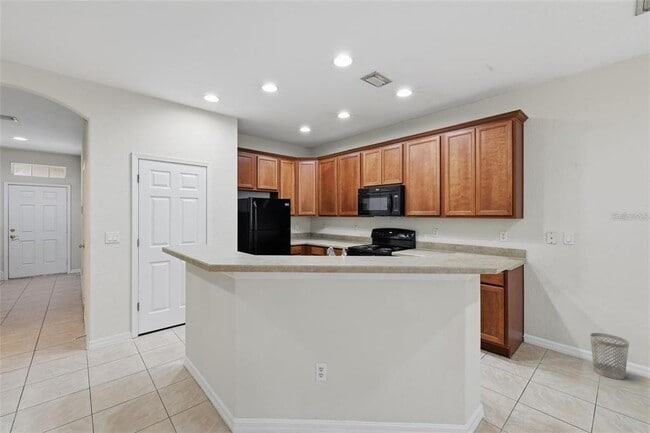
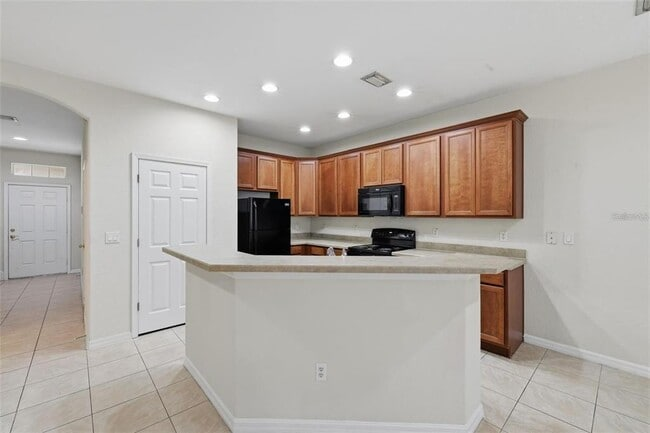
- wastebasket [589,332,630,380]
